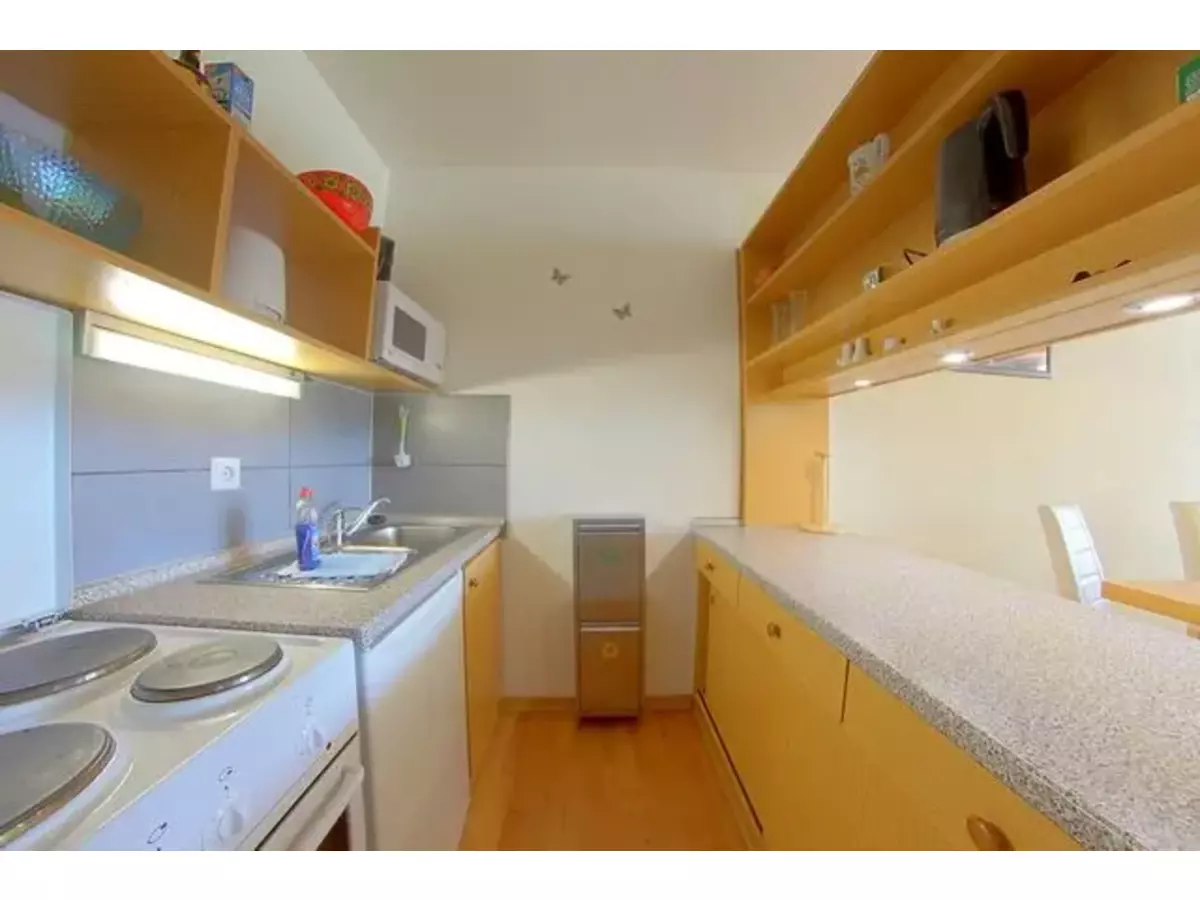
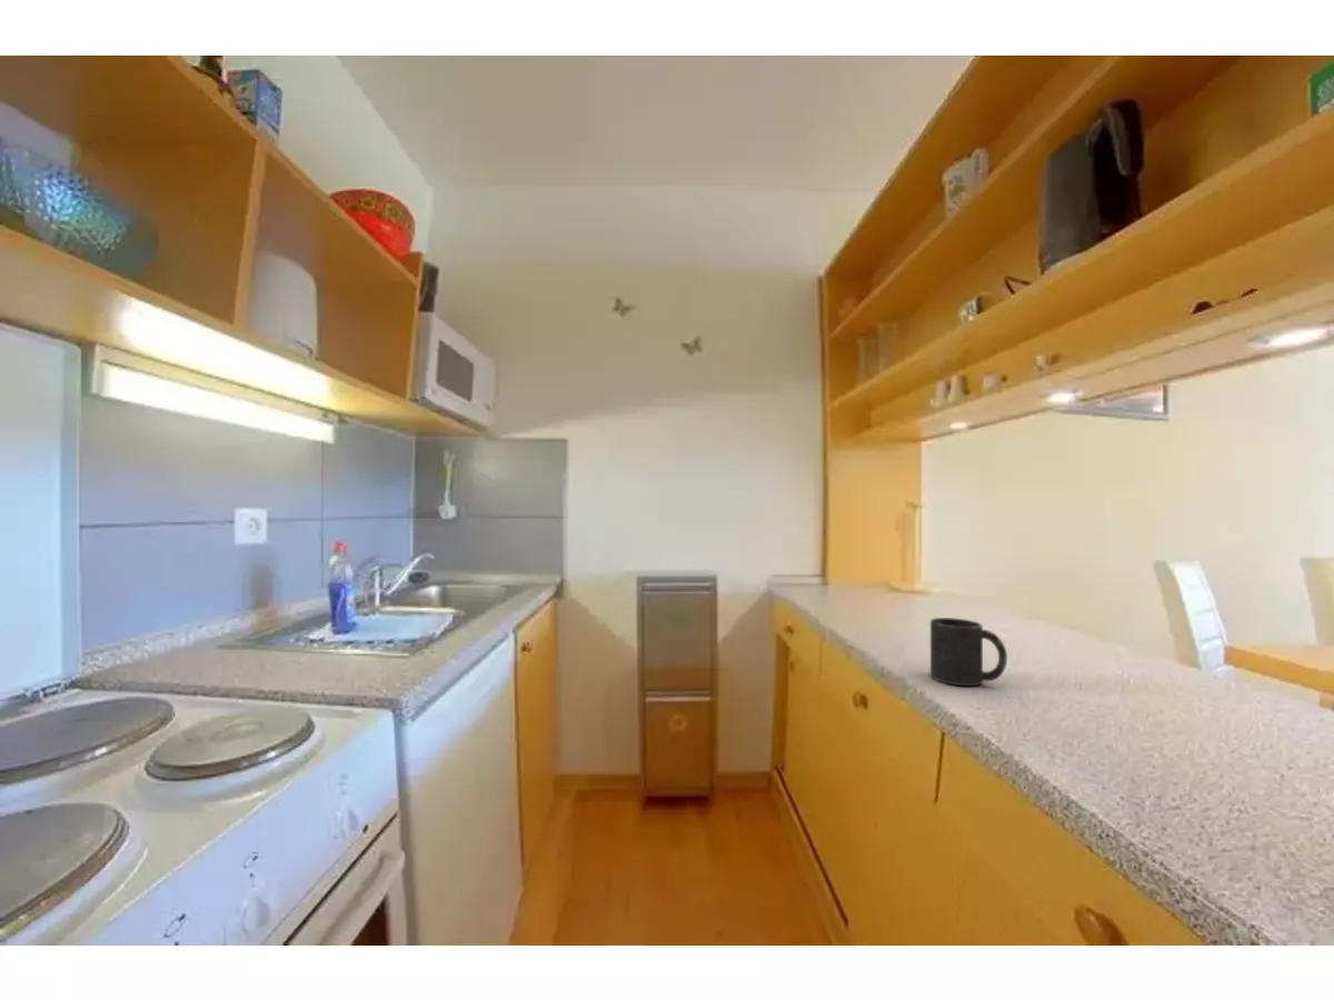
+ mug [929,617,1008,687]
